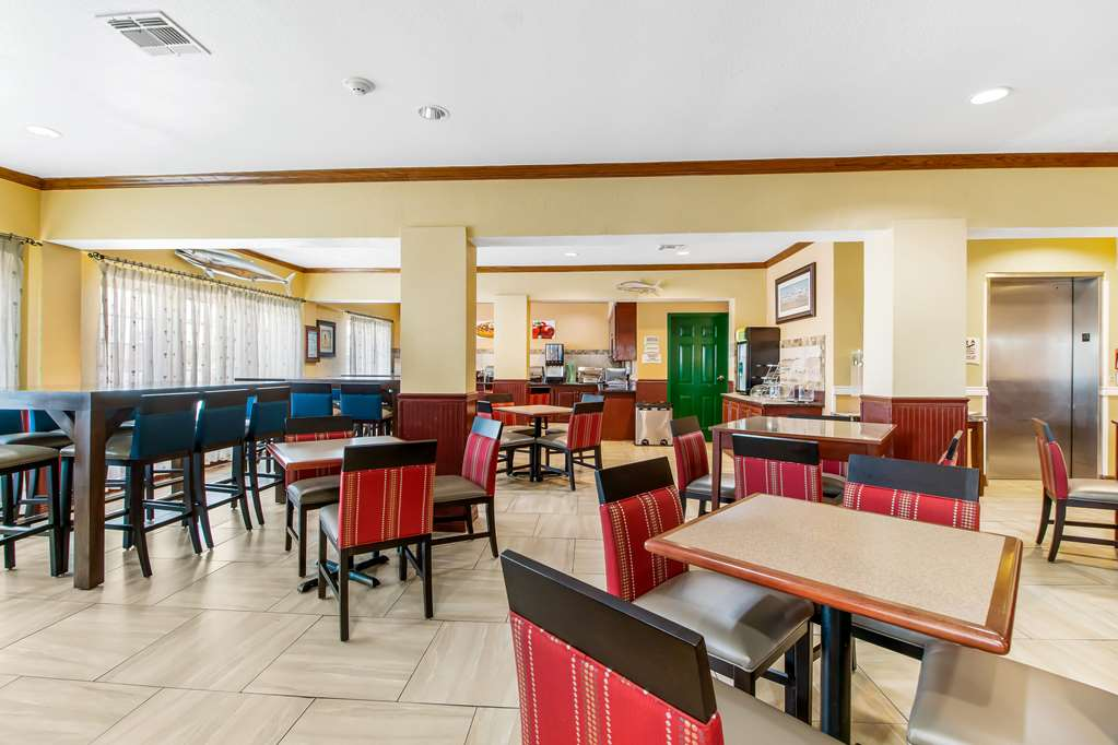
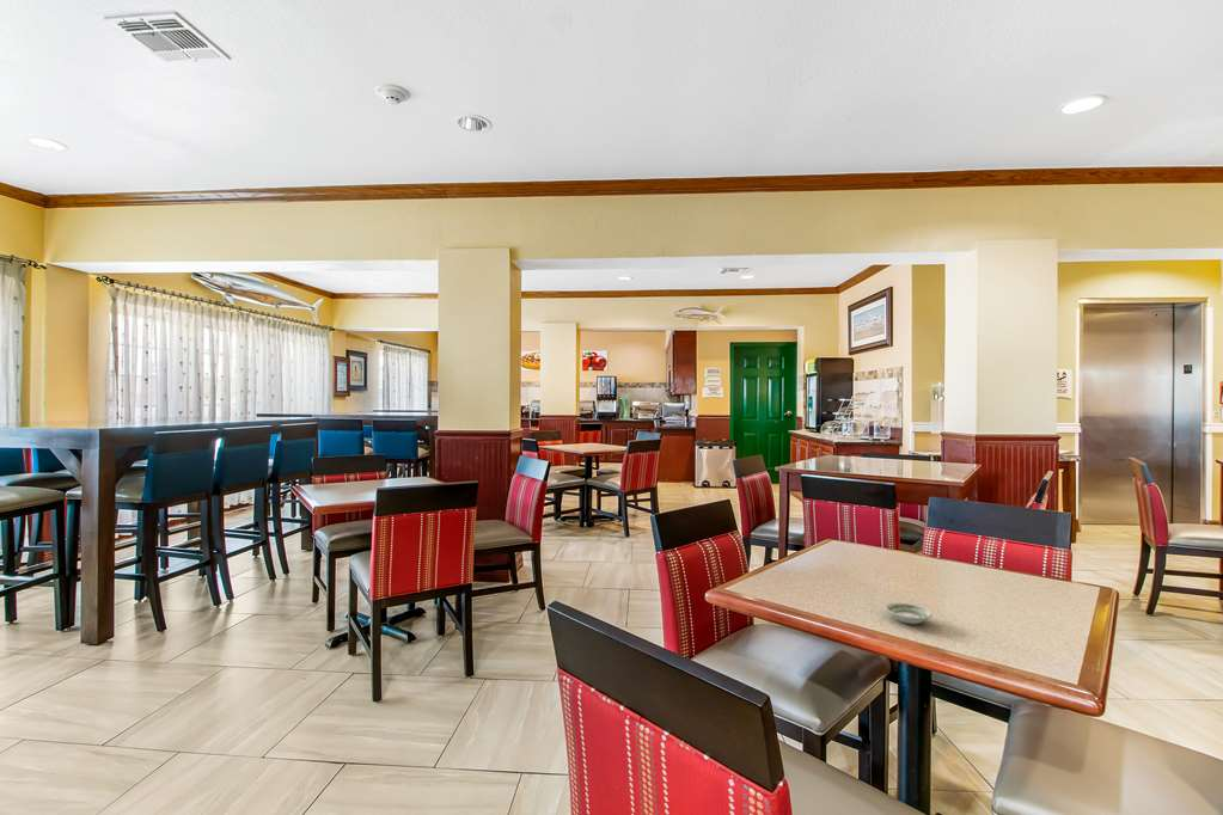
+ saucer [883,601,934,625]
